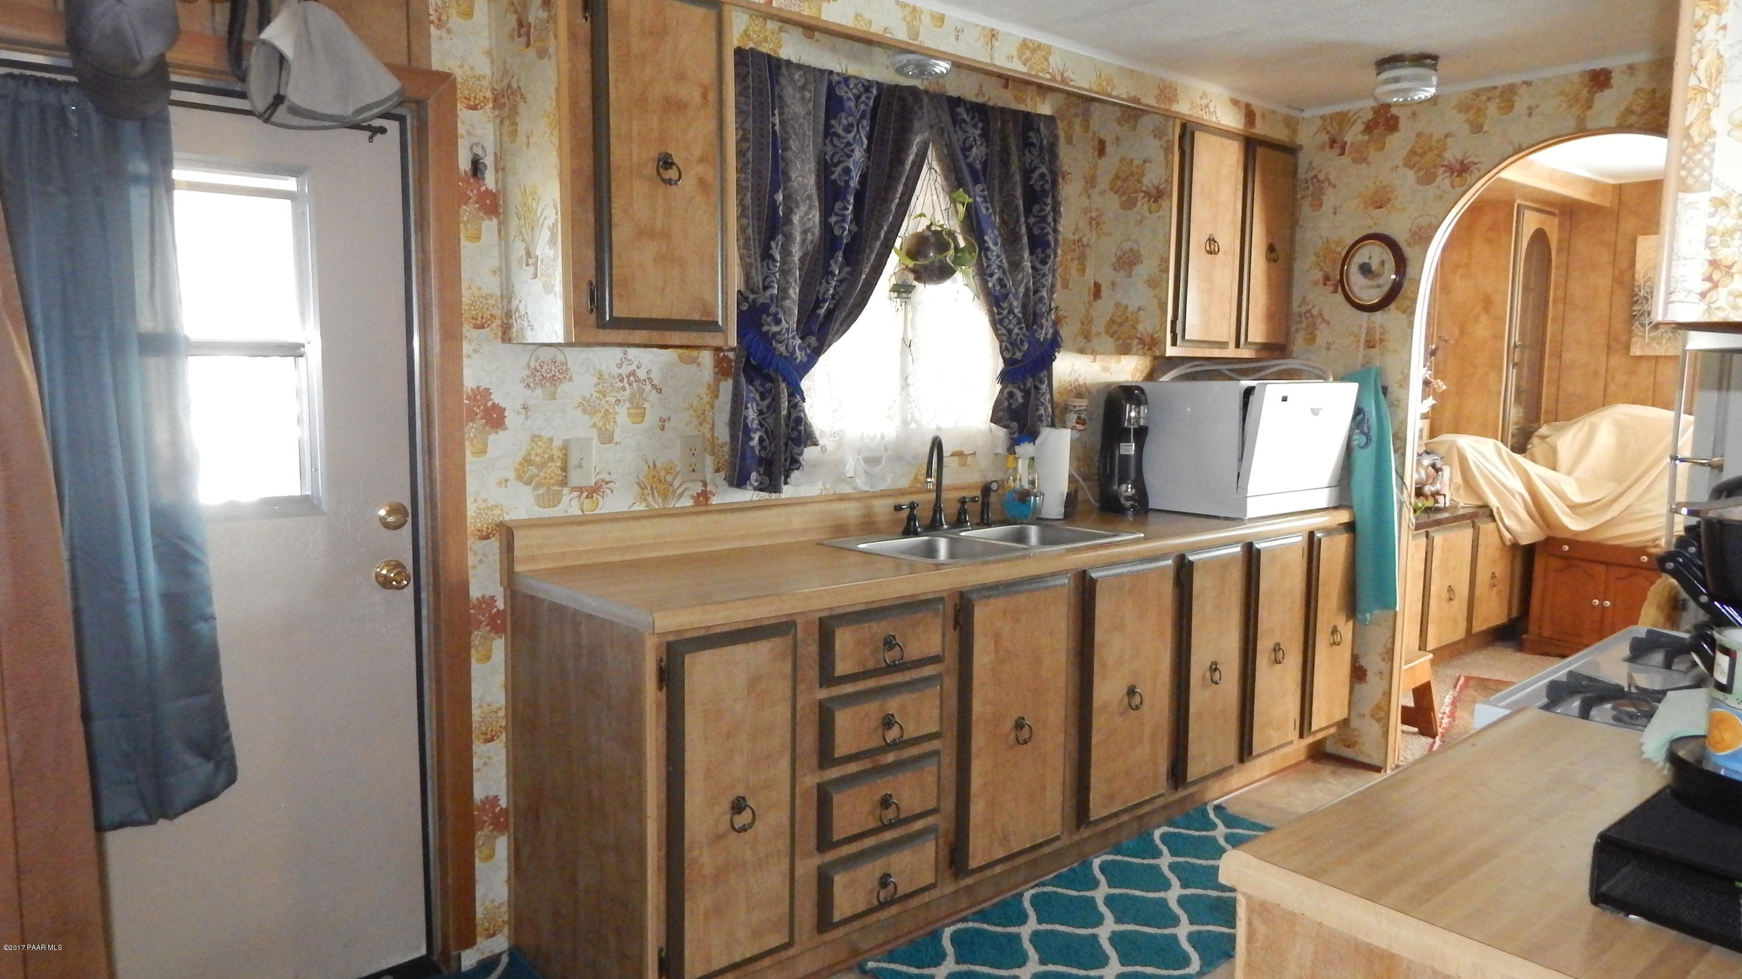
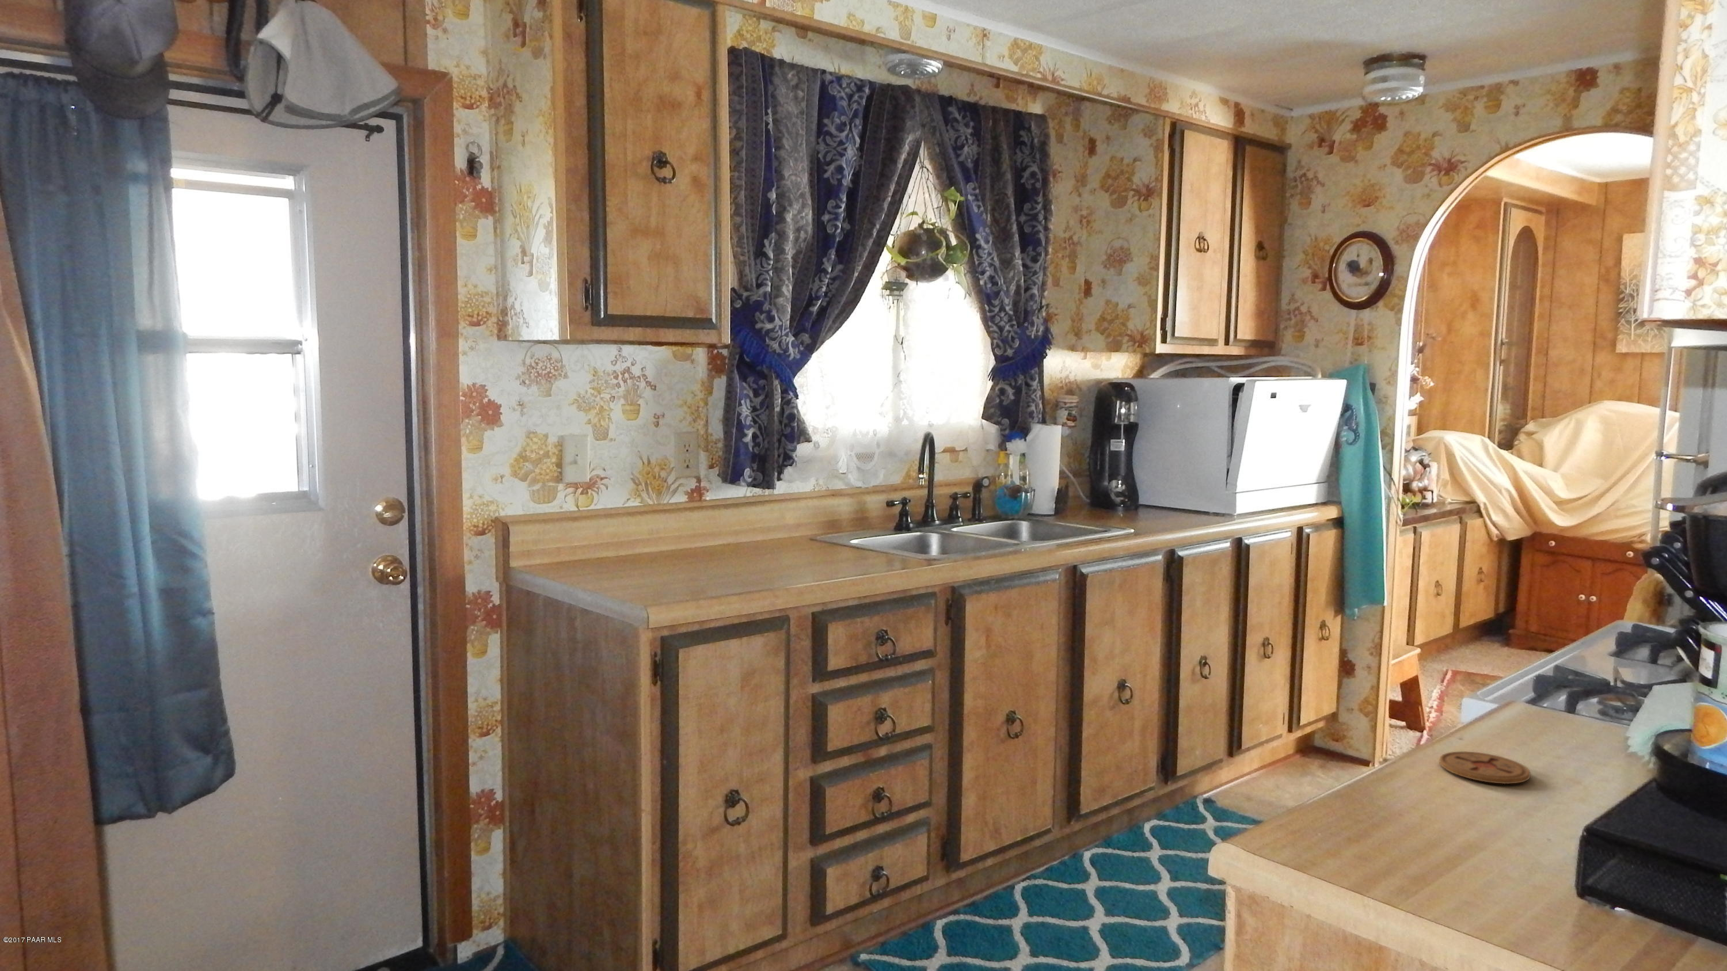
+ coaster [1439,750,1531,785]
